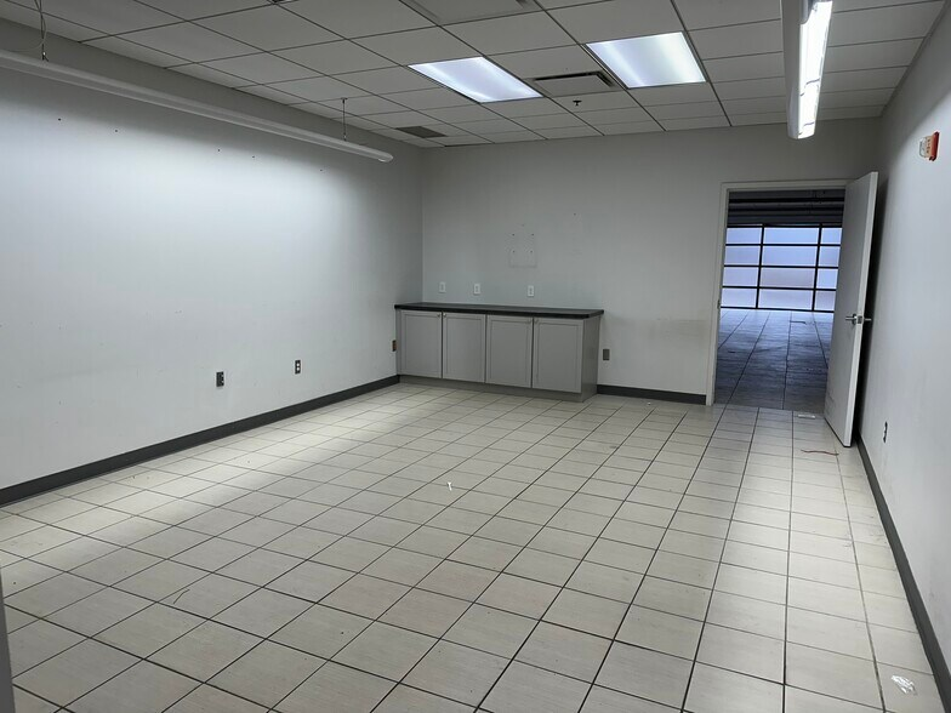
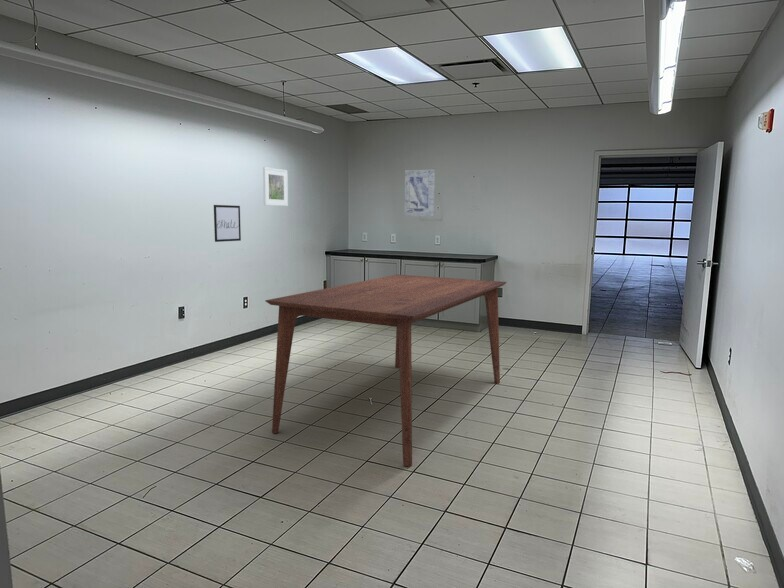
+ wall art [213,204,242,243]
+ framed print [262,166,289,207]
+ dining table [264,273,508,468]
+ wall art [404,169,436,217]
